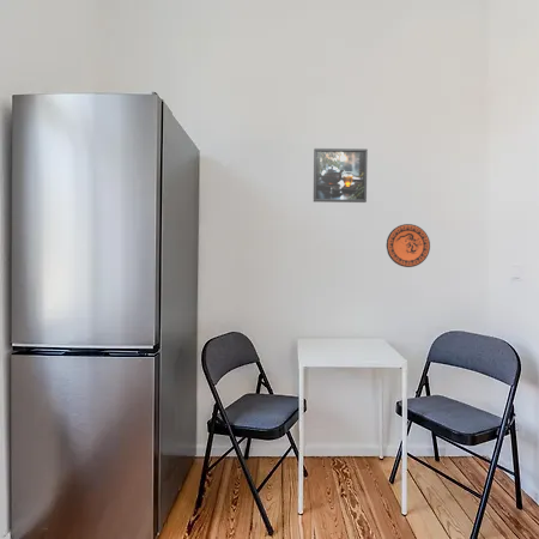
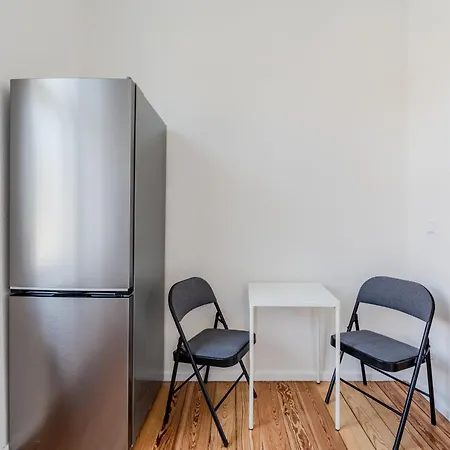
- decorative plate [386,223,431,268]
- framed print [313,147,369,204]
